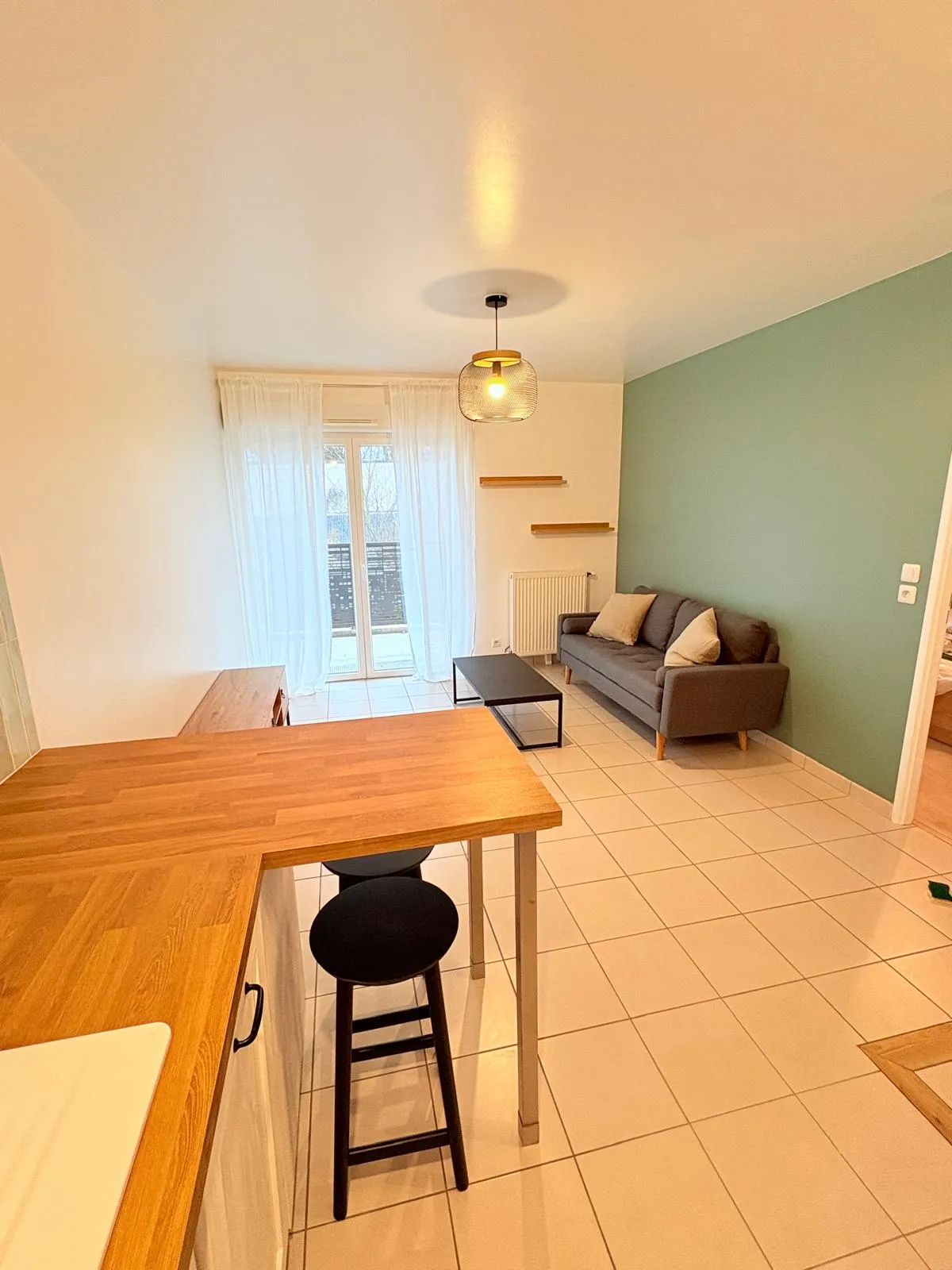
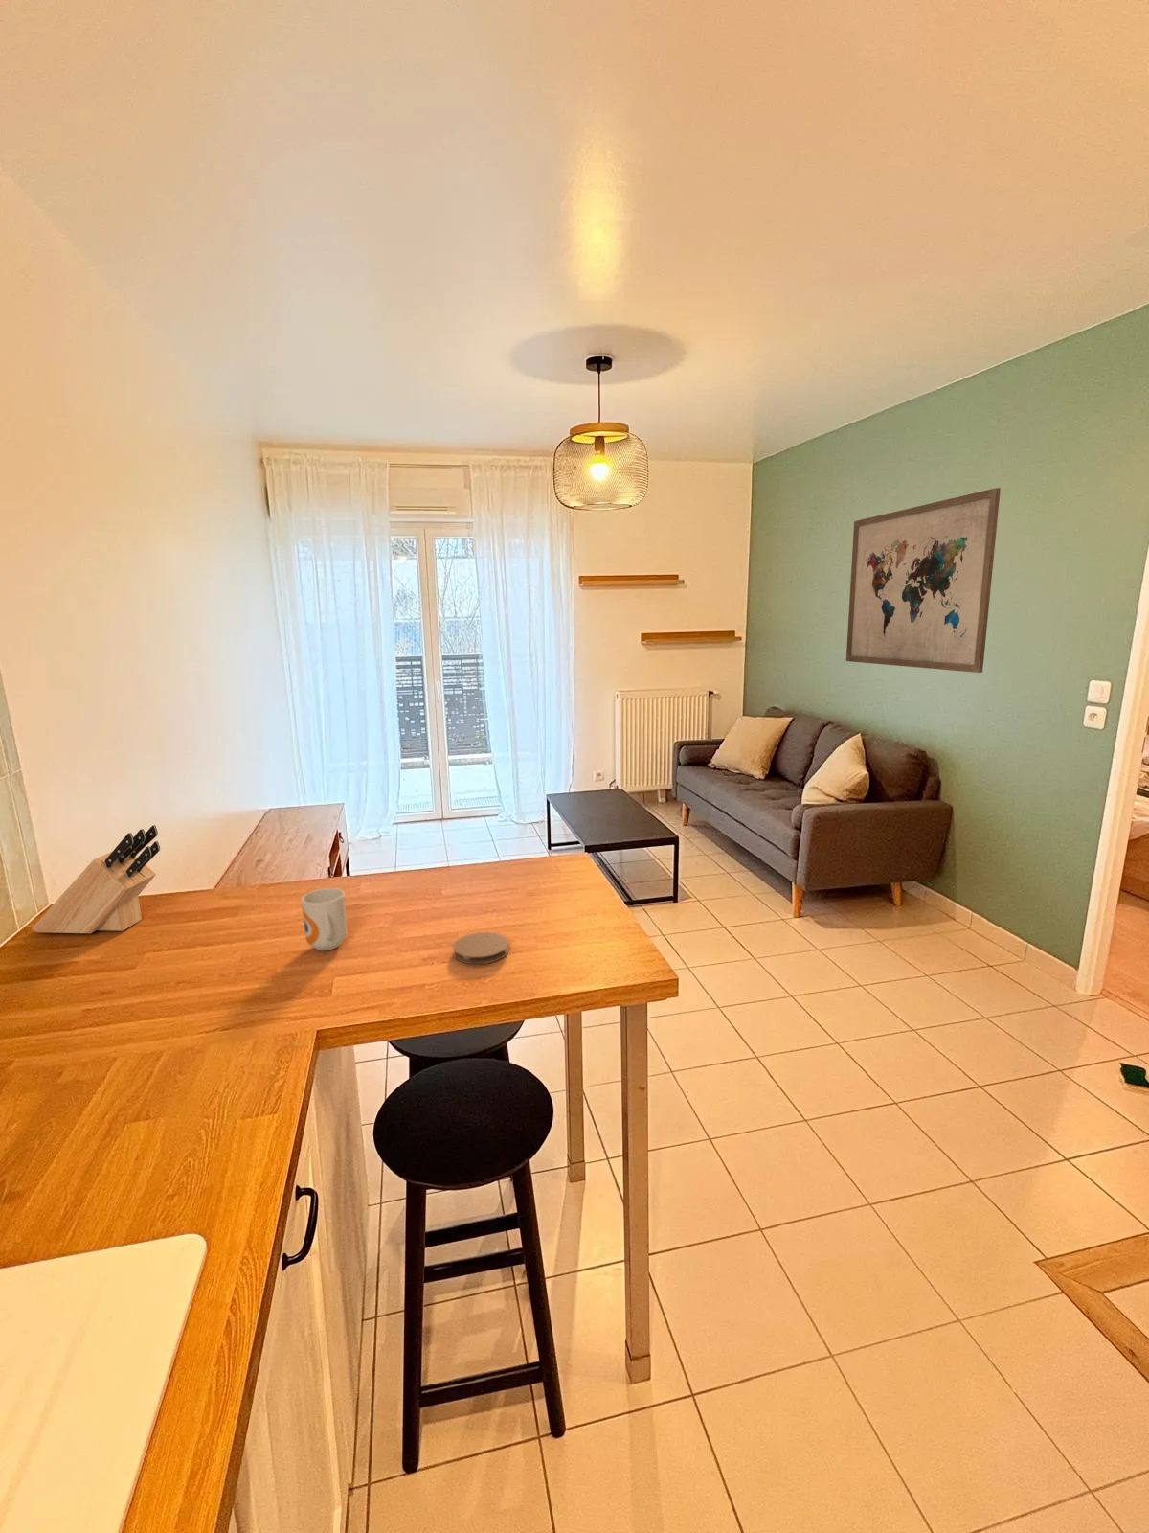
+ mug [301,887,348,951]
+ knife block [30,824,161,934]
+ coaster [451,932,509,964]
+ wall art [846,486,1002,674]
